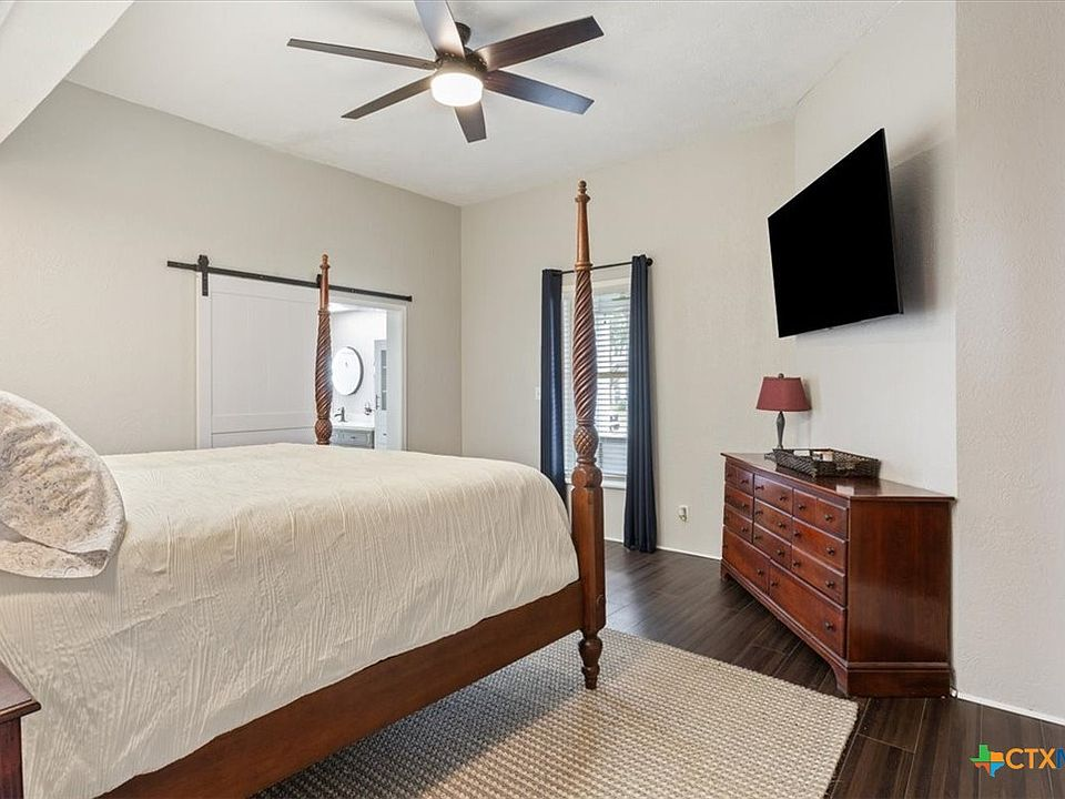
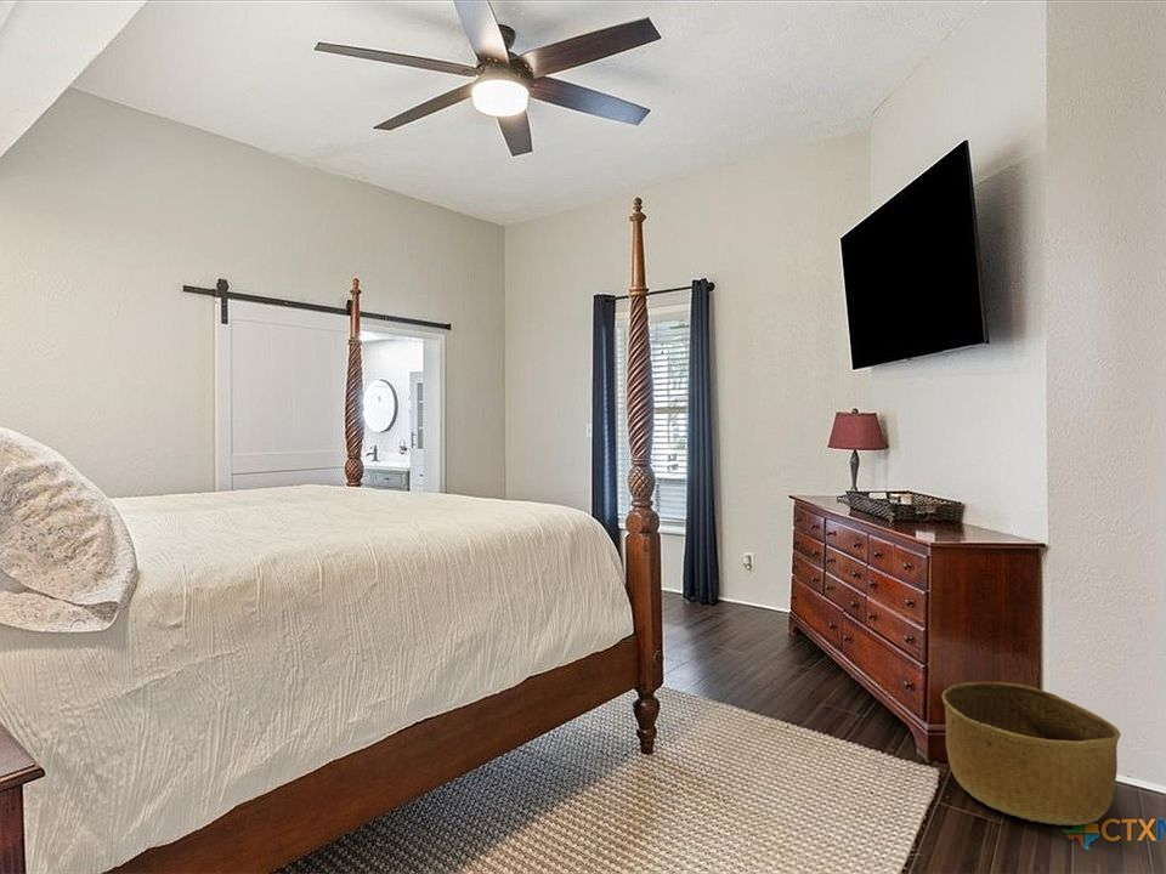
+ basket [941,681,1121,827]
